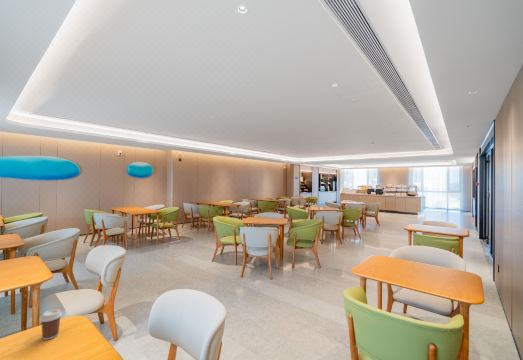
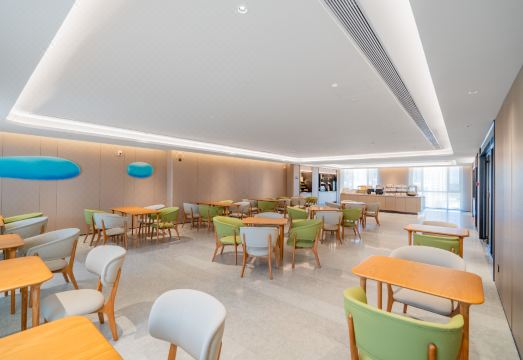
- coffee cup [39,308,63,341]
